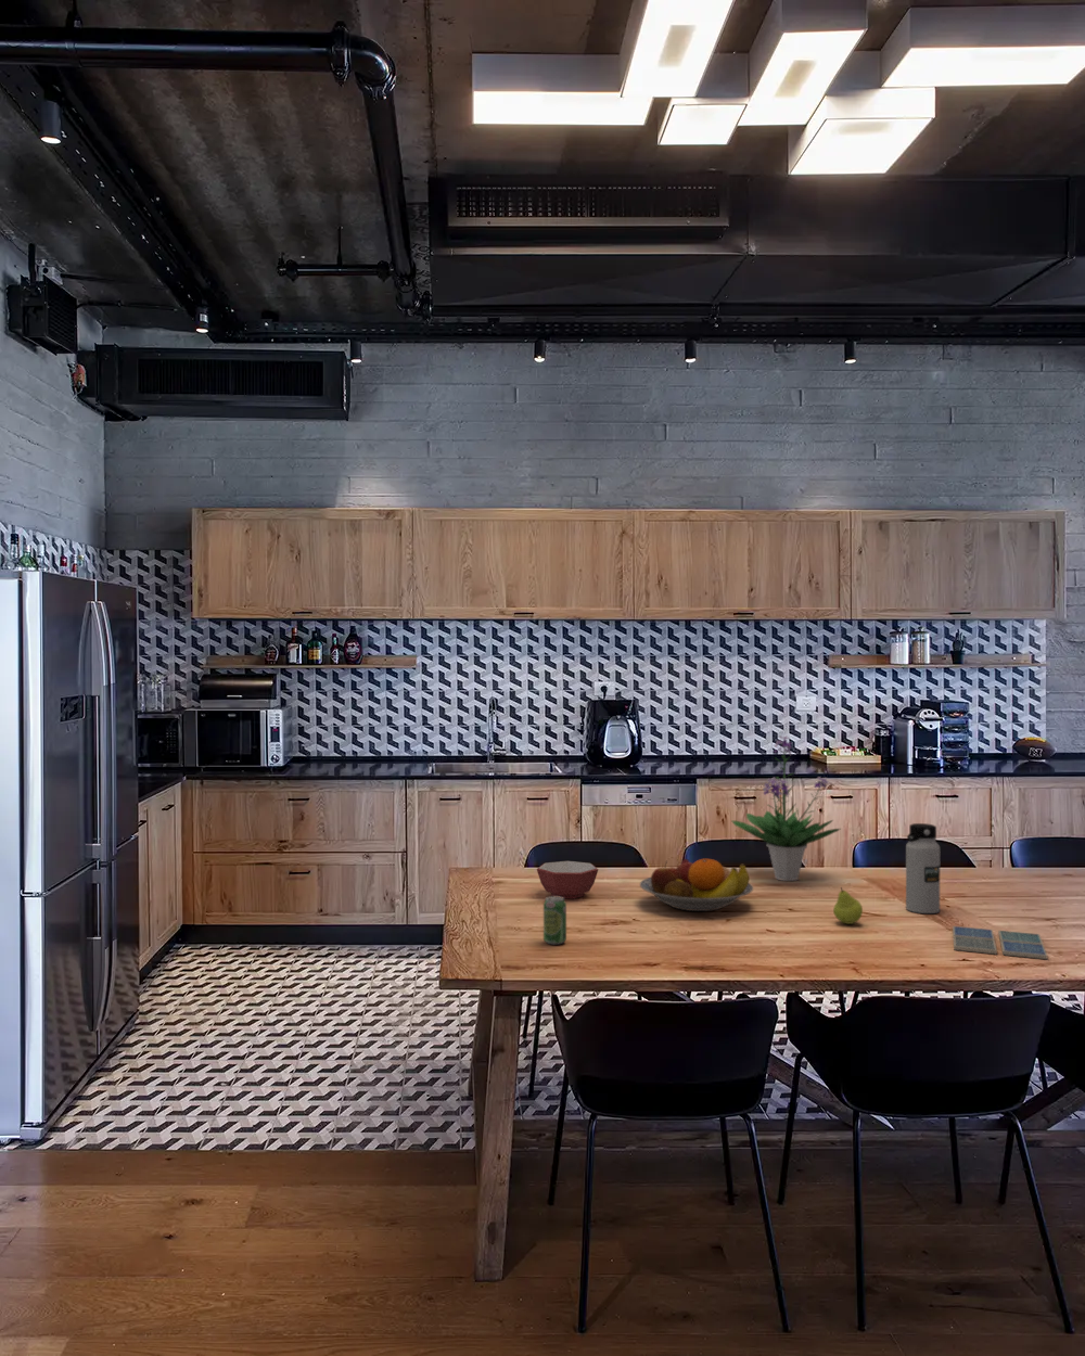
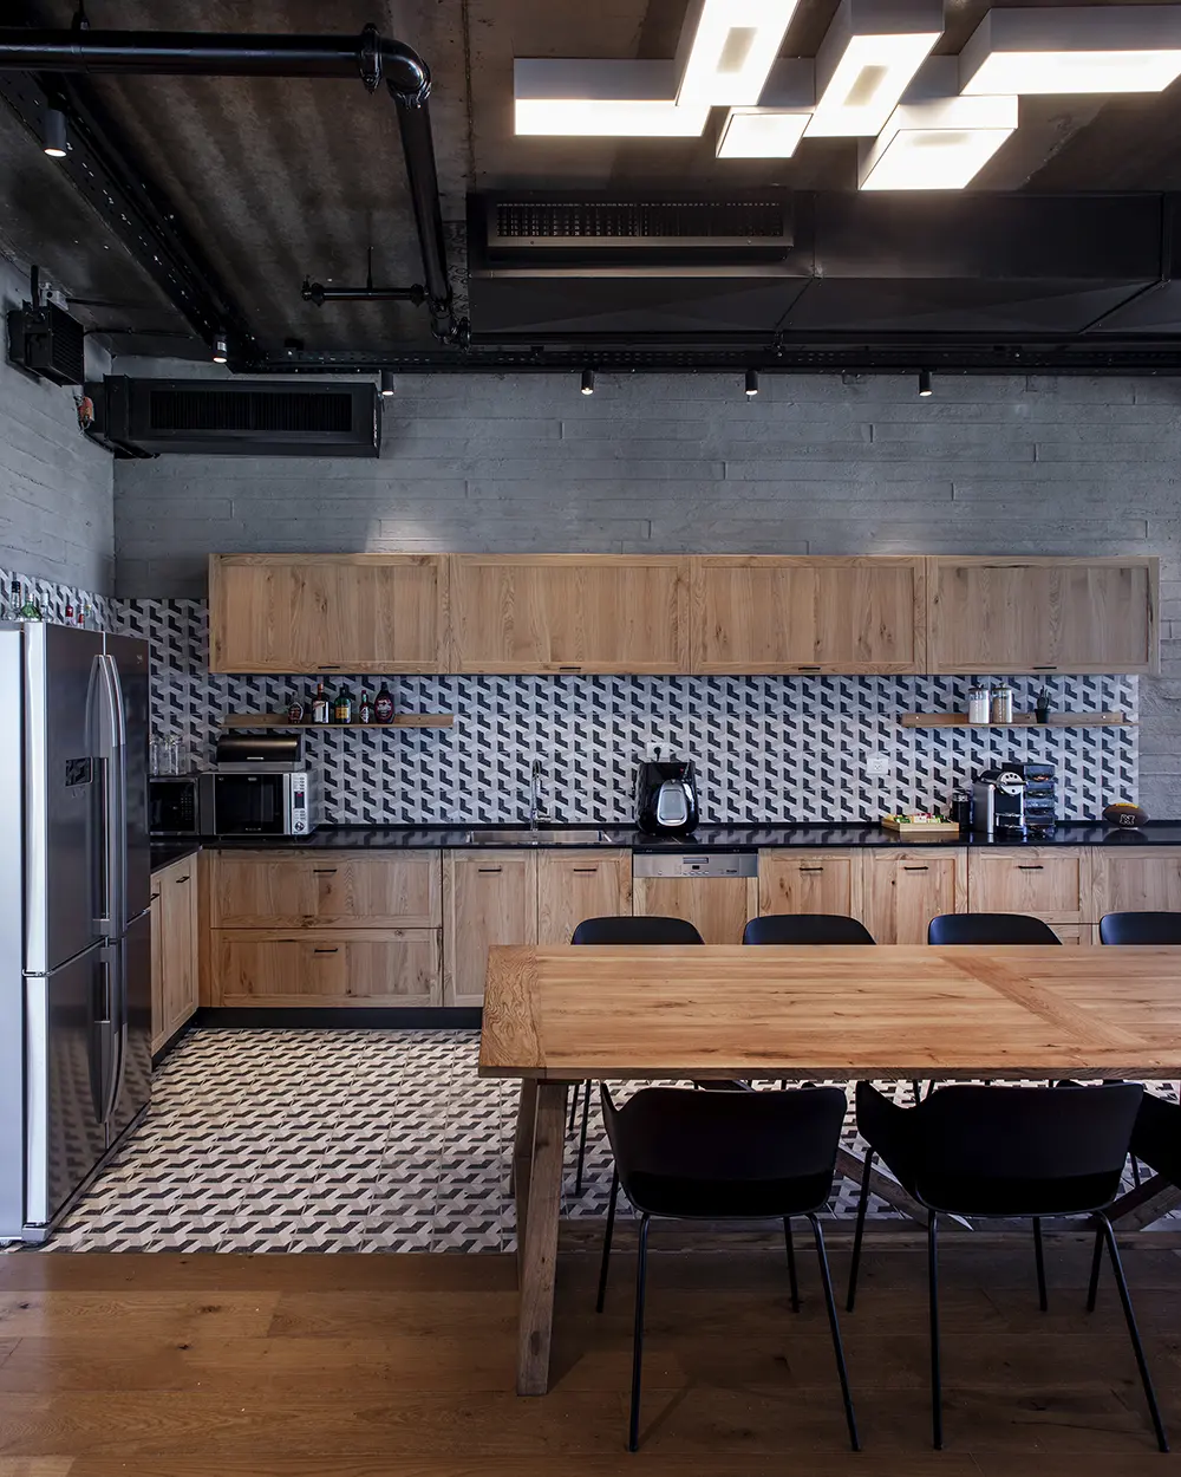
- drink coaster [951,925,1048,960]
- fruit [833,887,864,925]
- bowl [536,860,599,899]
- water bottle [905,822,941,914]
- fruit bowl [639,858,754,912]
- potted plant [732,734,841,882]
- beverage can [542,896,568,946]
